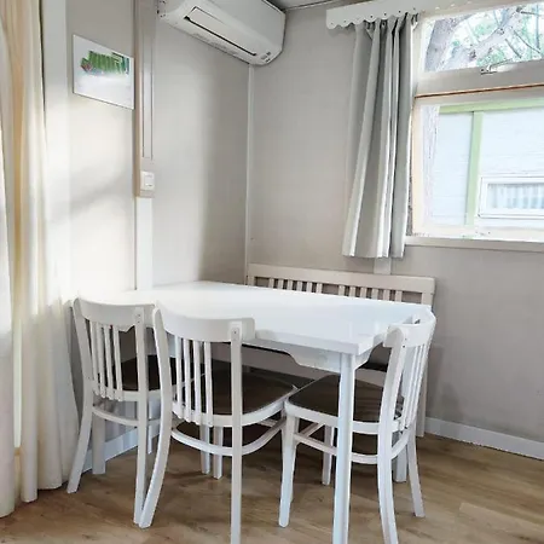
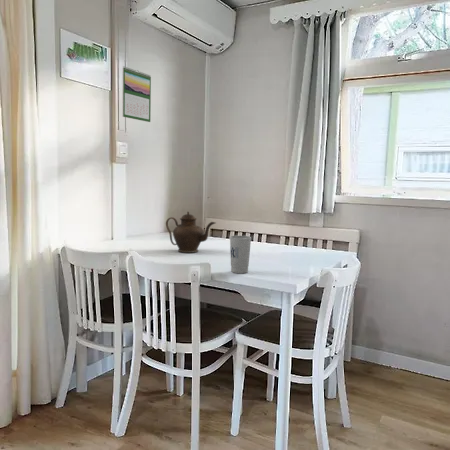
+ calendar [122,65,152,123]
+ cup [229,235,252,274]
+ teapot [165,211,216,254]
